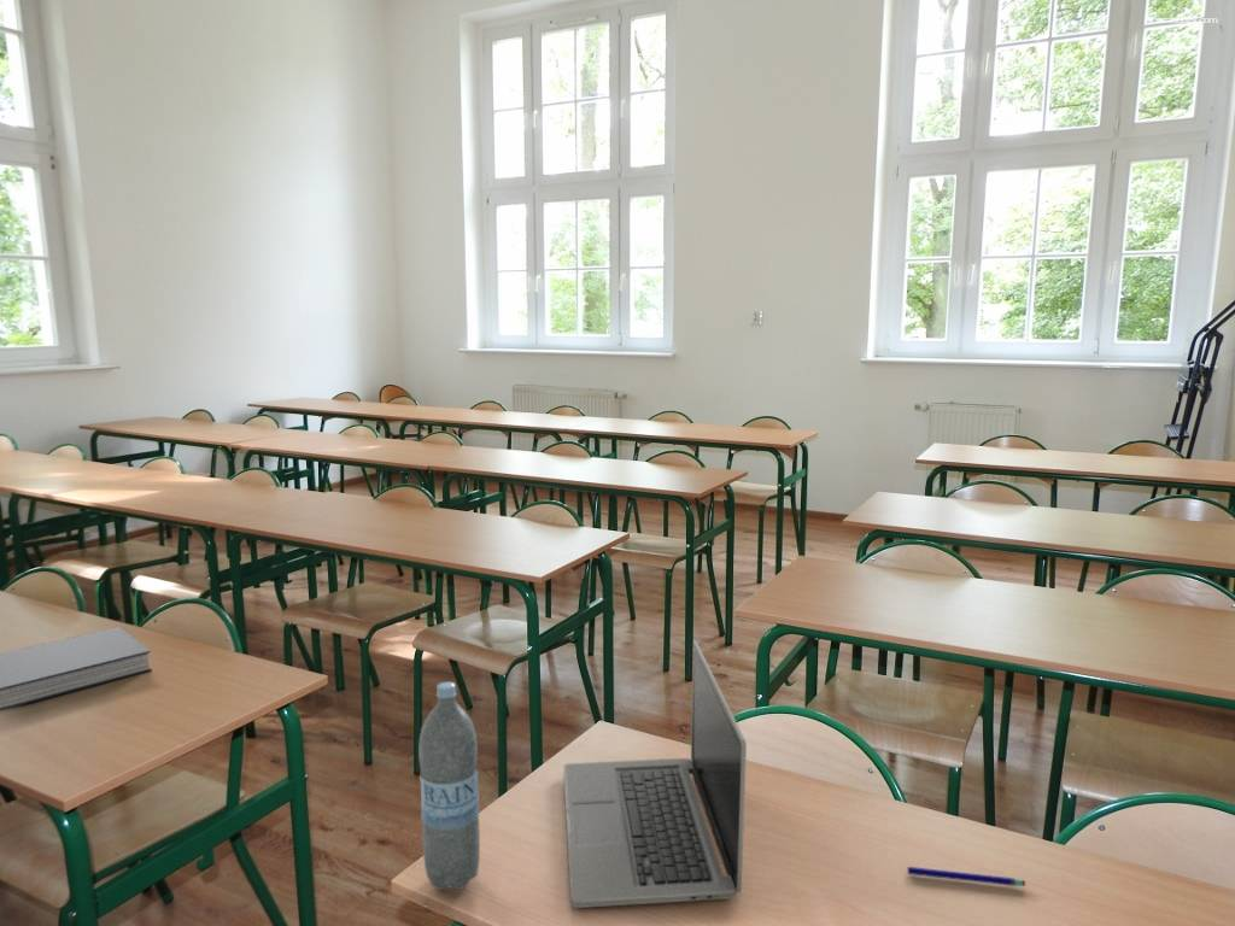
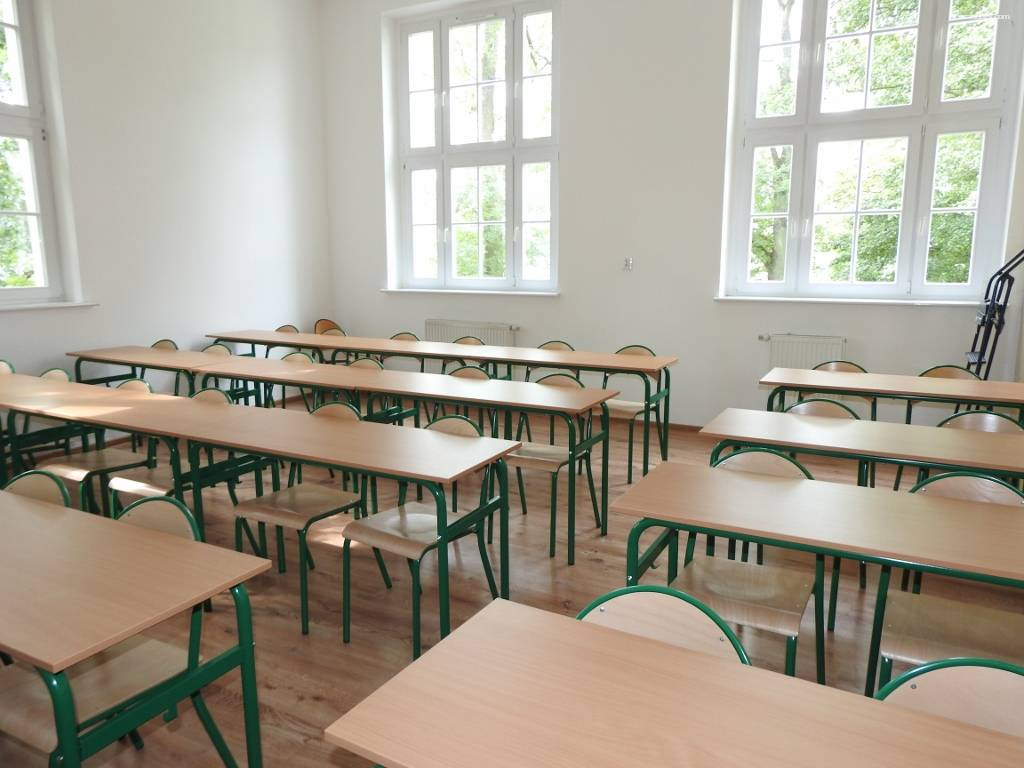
- book [0,626,153,711]
- water bottle [417,681,481,891]
- pen [906,866,1026,887]
- laptop [562,640,748,909]
